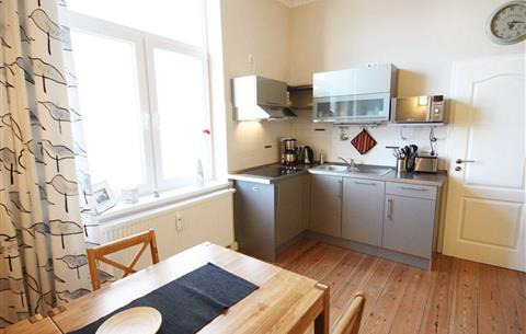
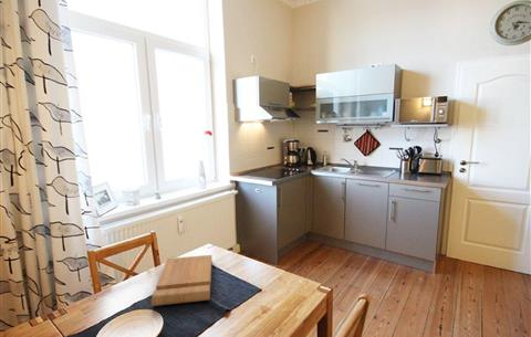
+ cutting board [150,254,214,307]
